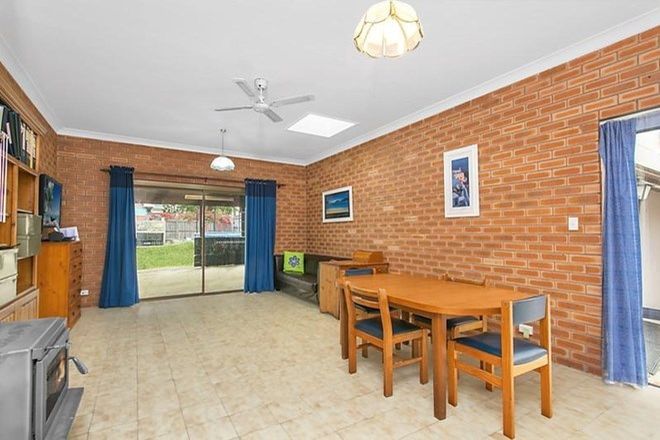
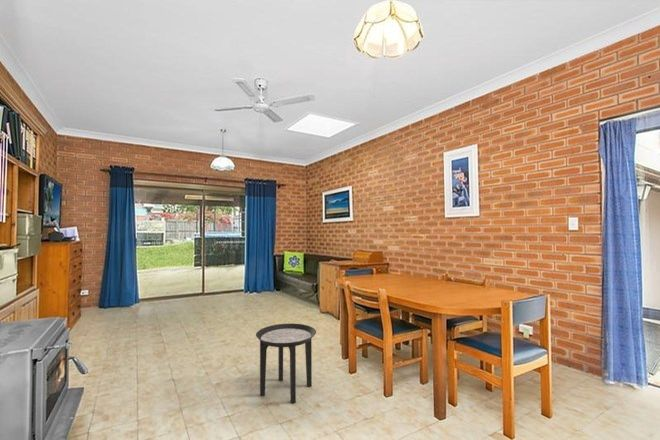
+ side table [255,323,317,404]
